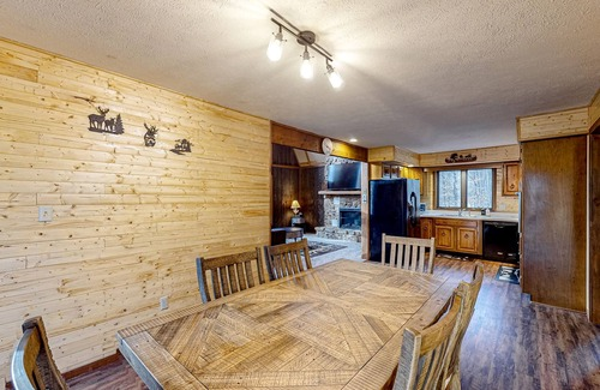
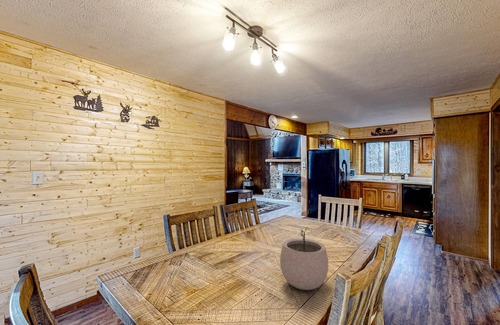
+ plant pot [279,226,329,291]
